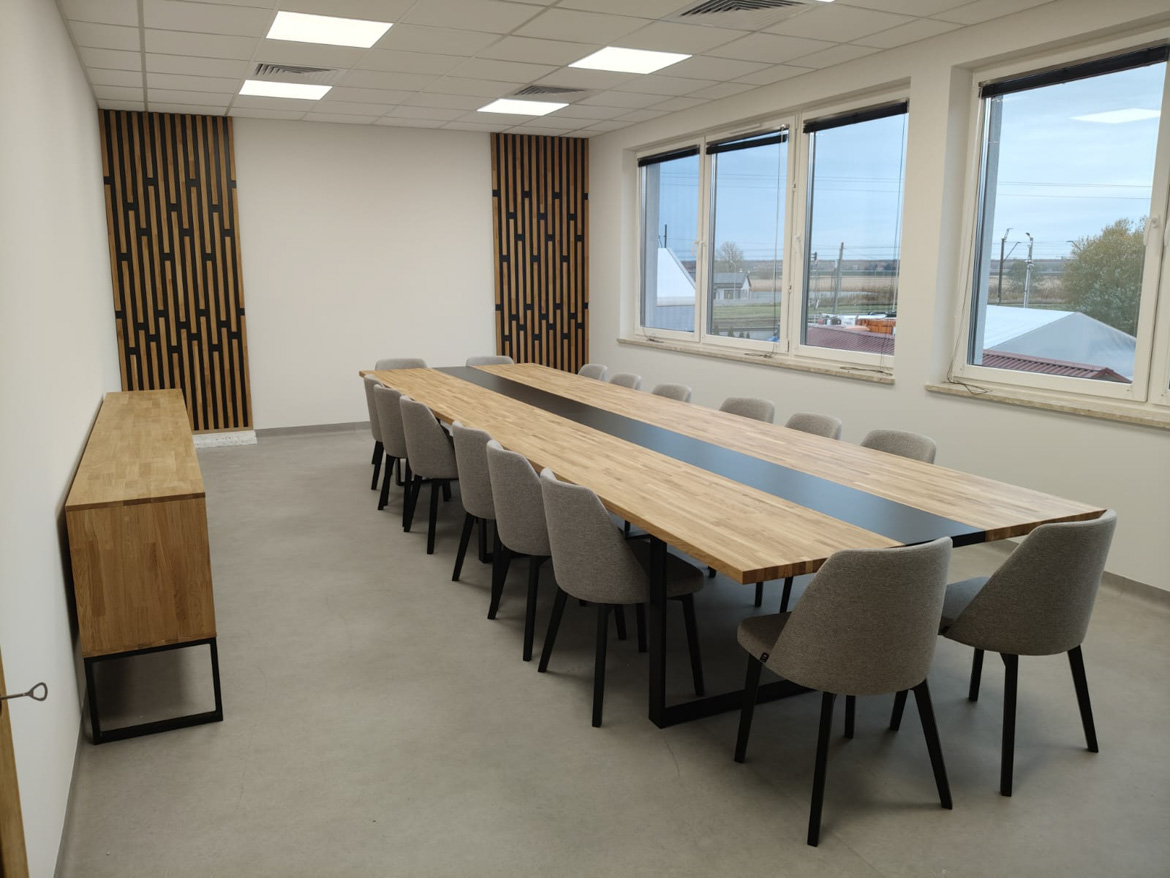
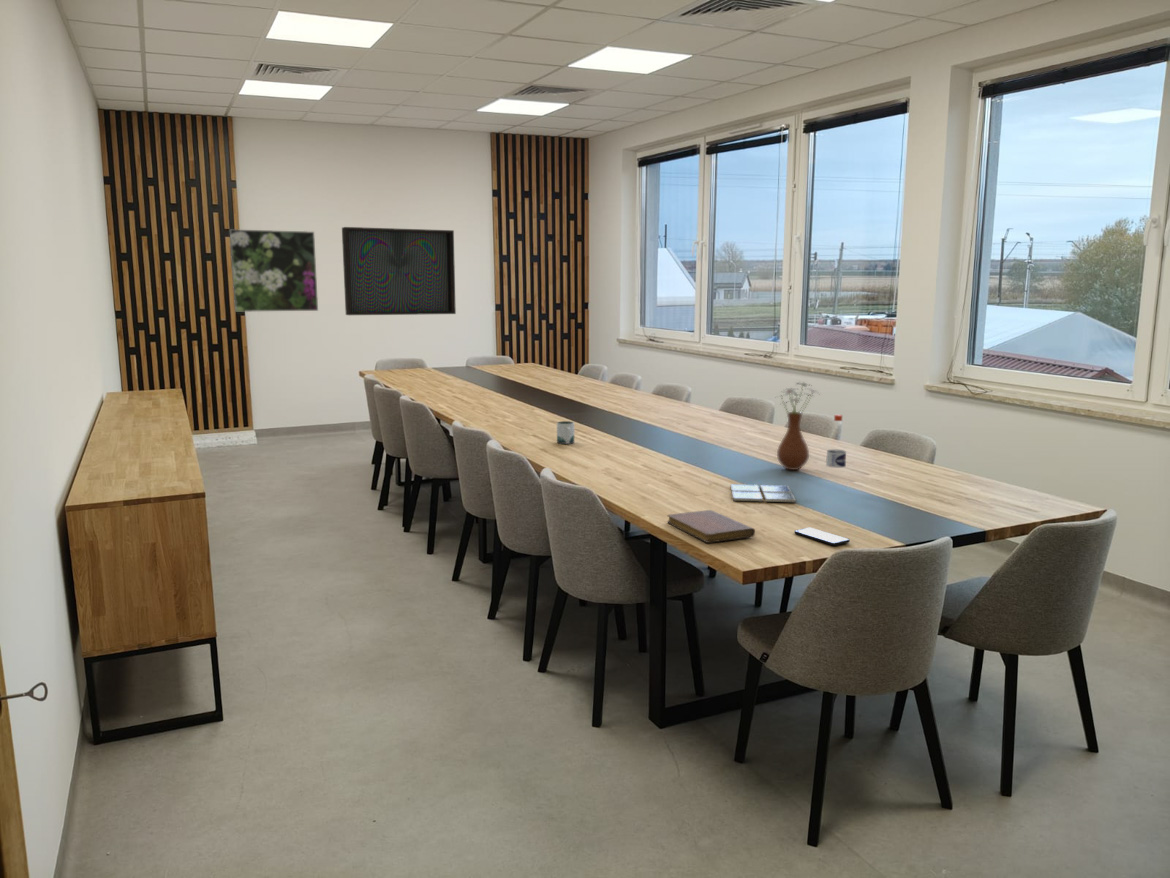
+ mug [556,420,575,445]
+ television [341,226,457,316]
+ vase [775,381,822,471]
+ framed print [229,228,319,313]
+ drink coaster [729,483,797,503]
+ notebook [666,509,756,544]
+ smartphone [793,527,851,547]
+ water bottle [825,413,847,469]
